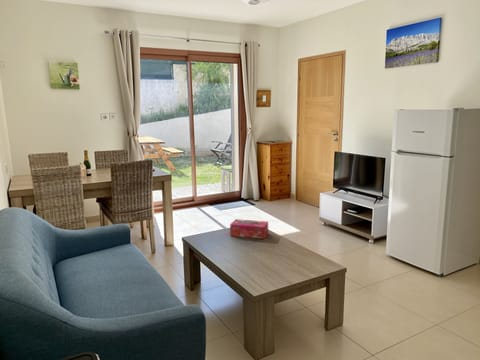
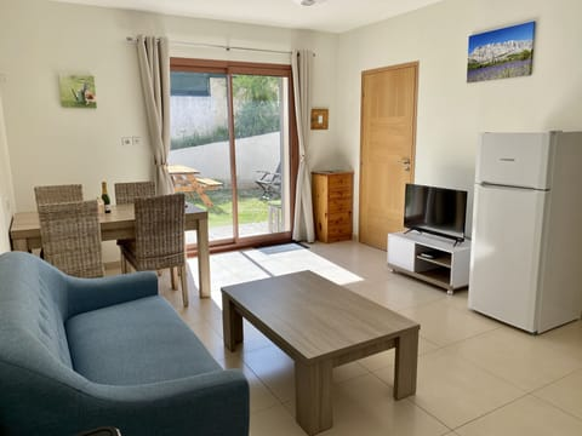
- tissue box [229,218,269,240]
